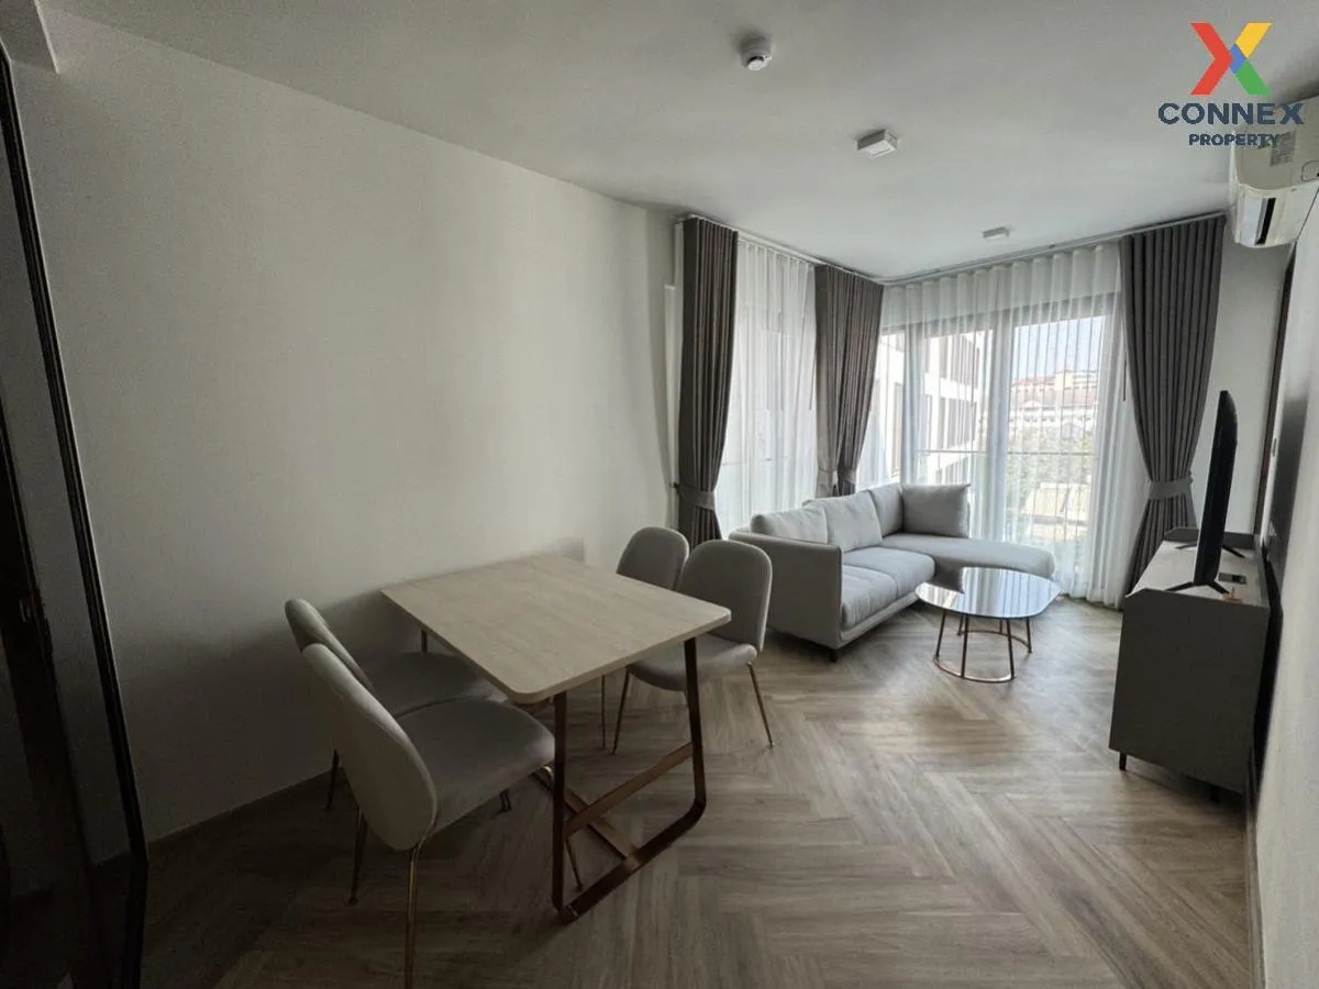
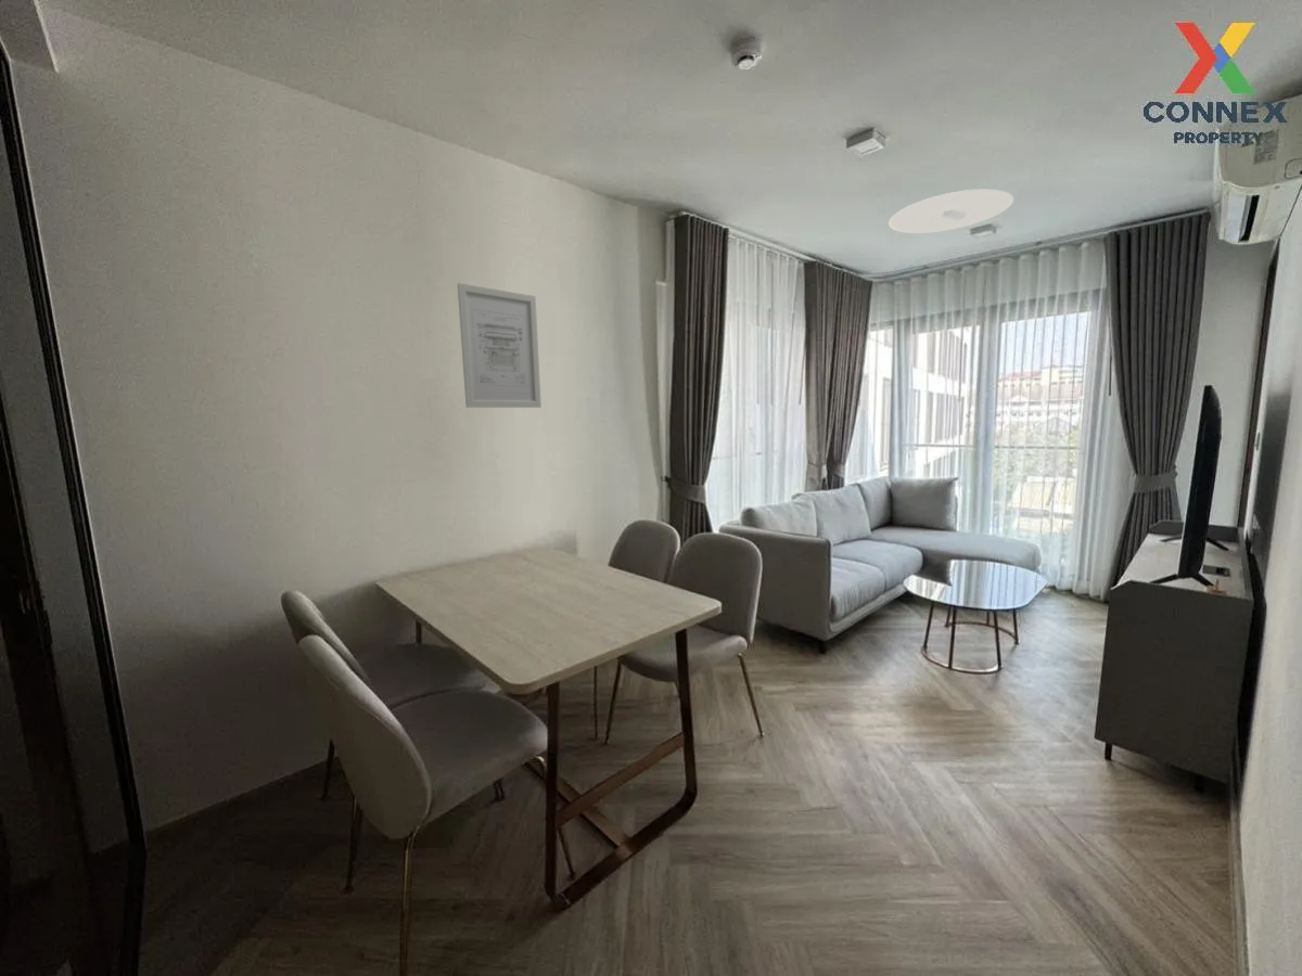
+ wall art [457,282,542,409]
+ ceiling light [888,188,1014,234]
